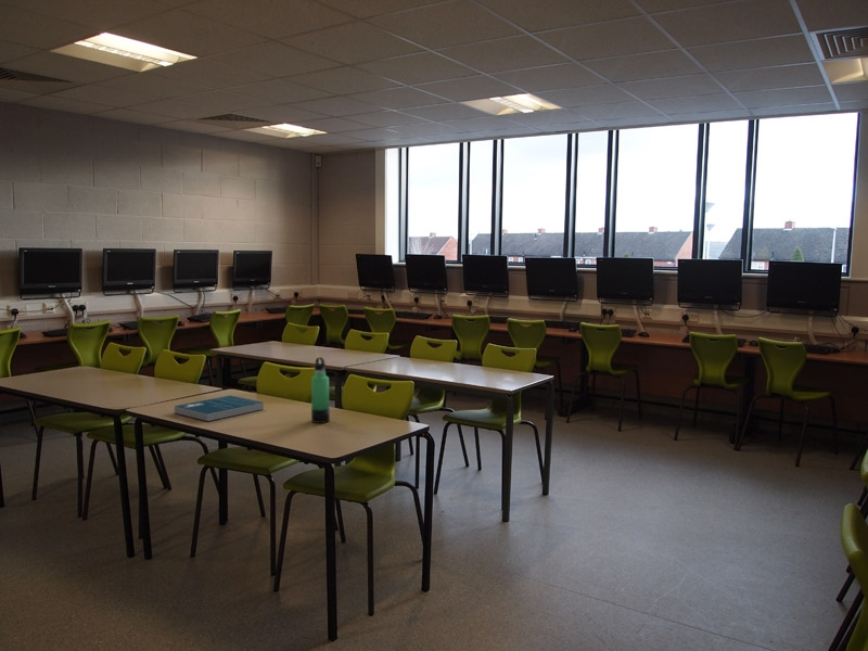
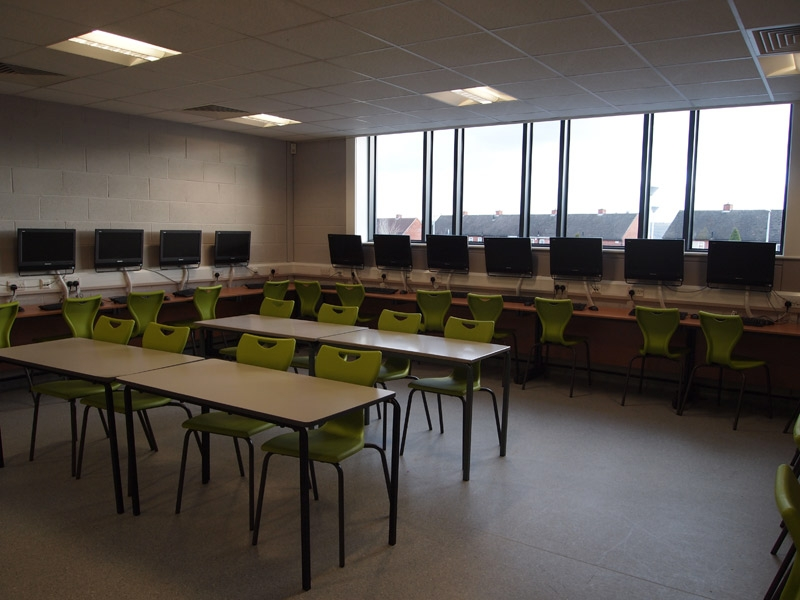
- thermos bottle [310,356,331,424]
- book [174,394,265,422]
